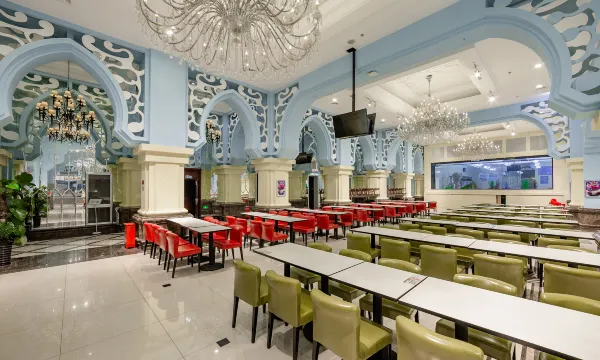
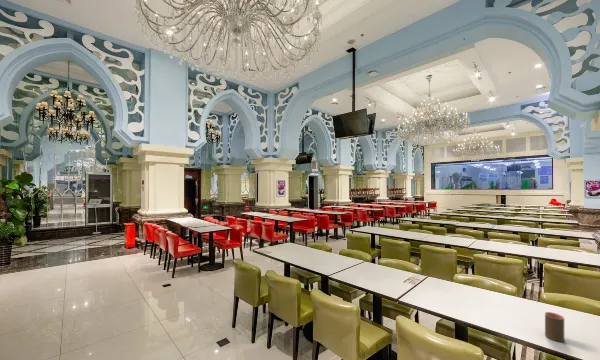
+ cup [544,311,565,343]
